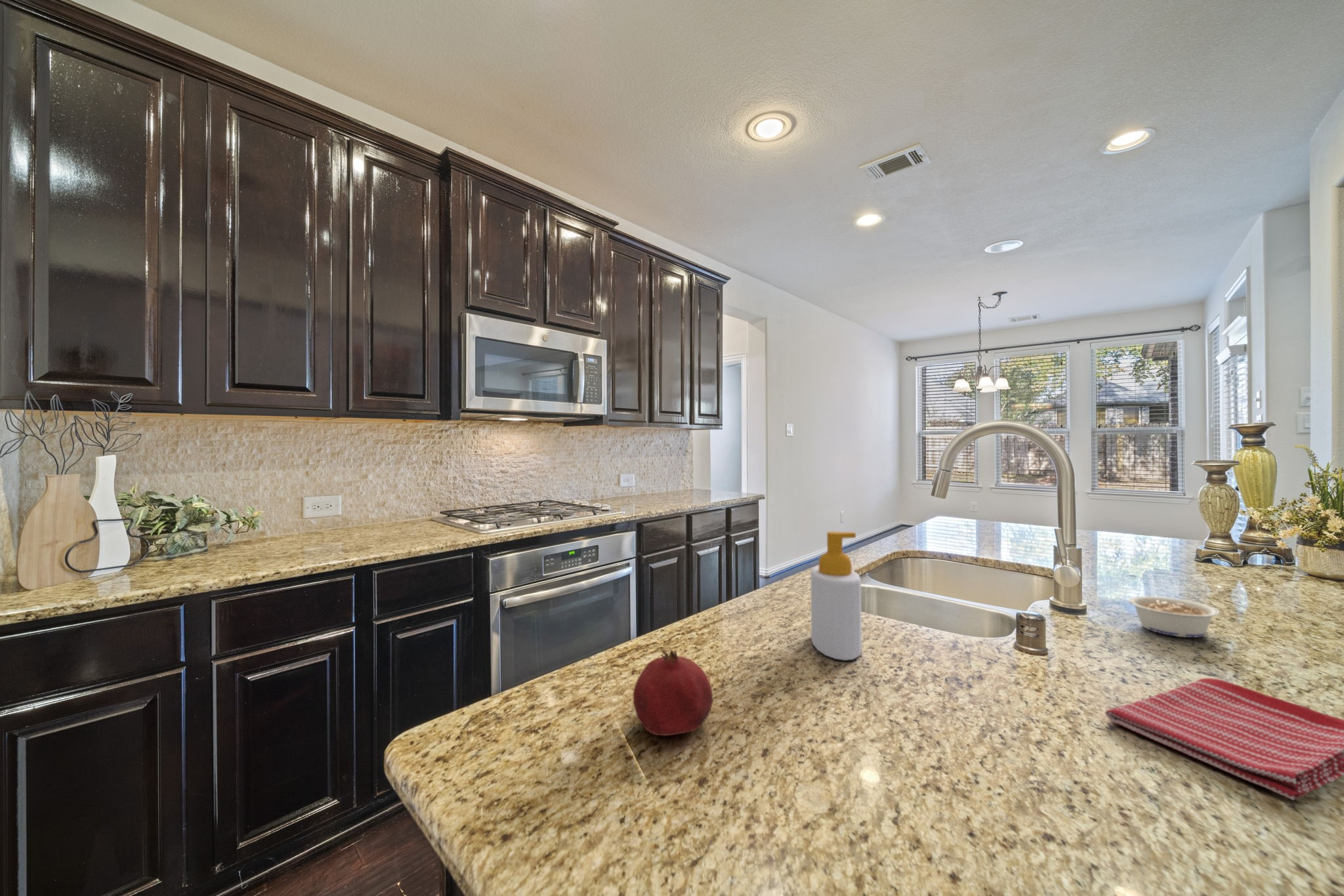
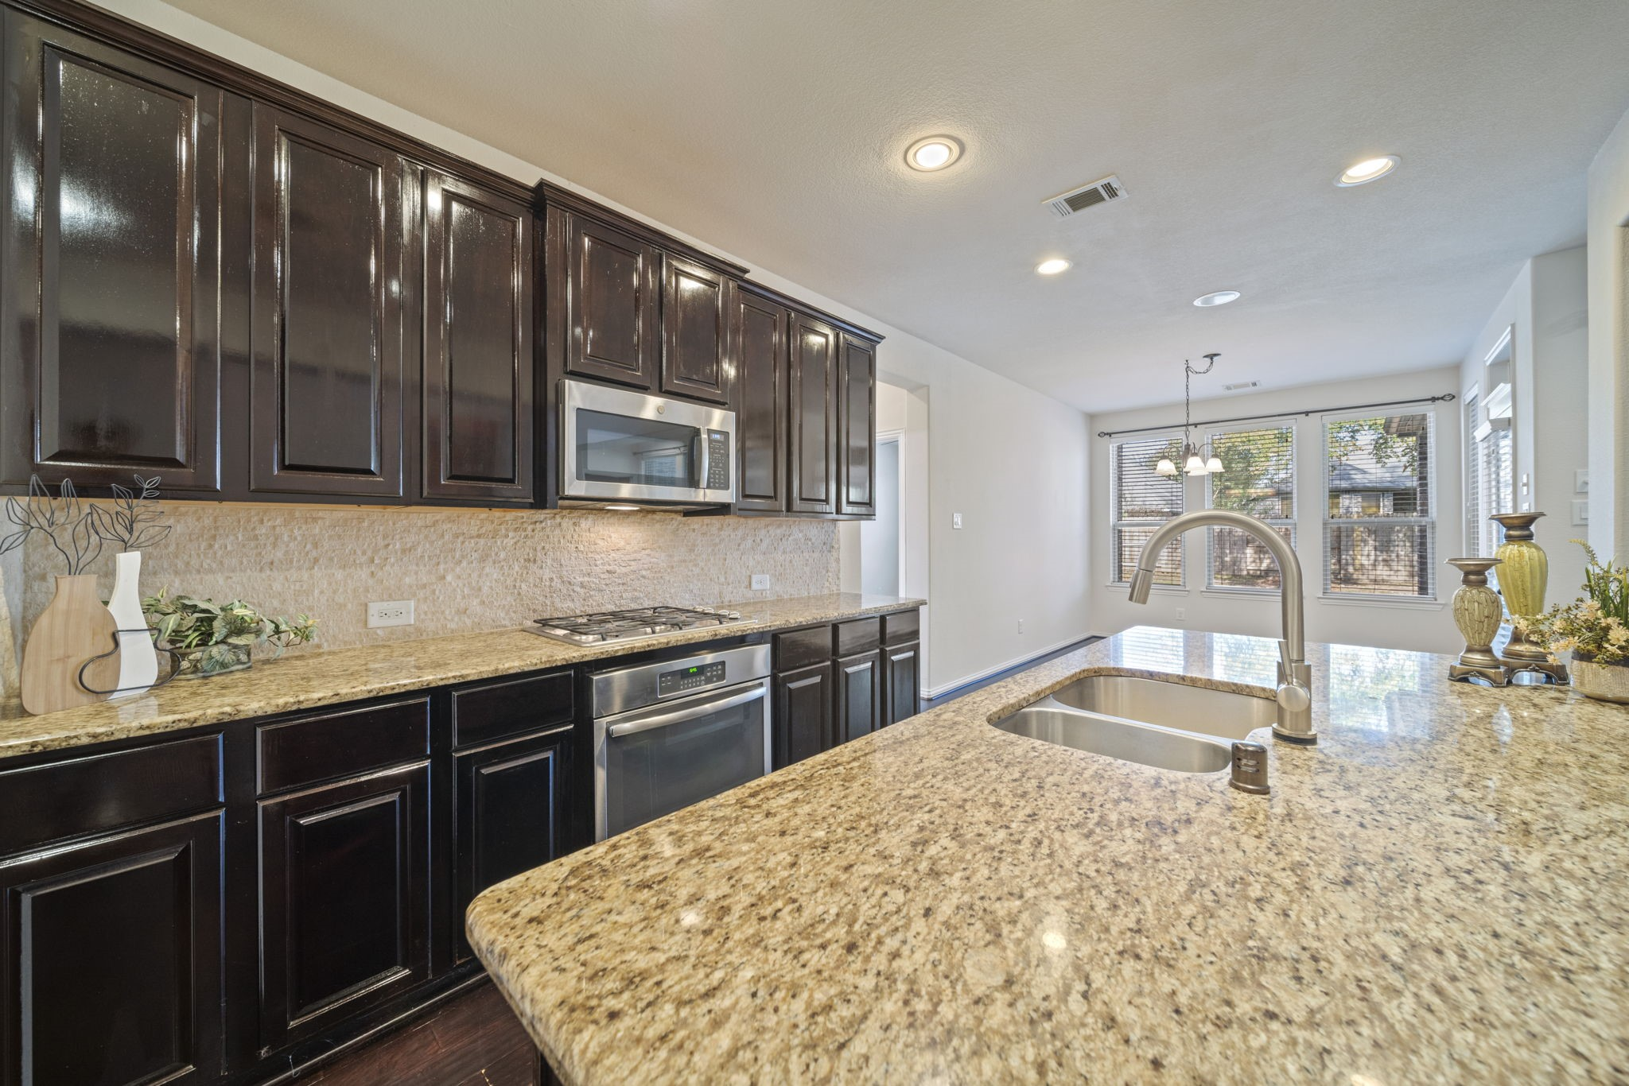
- legume [1112,595,1220,638]
- soap bottle [810,531,862,661]
- dish towel [1105,678,1344,801]
- fruit [633,649,713,737]
